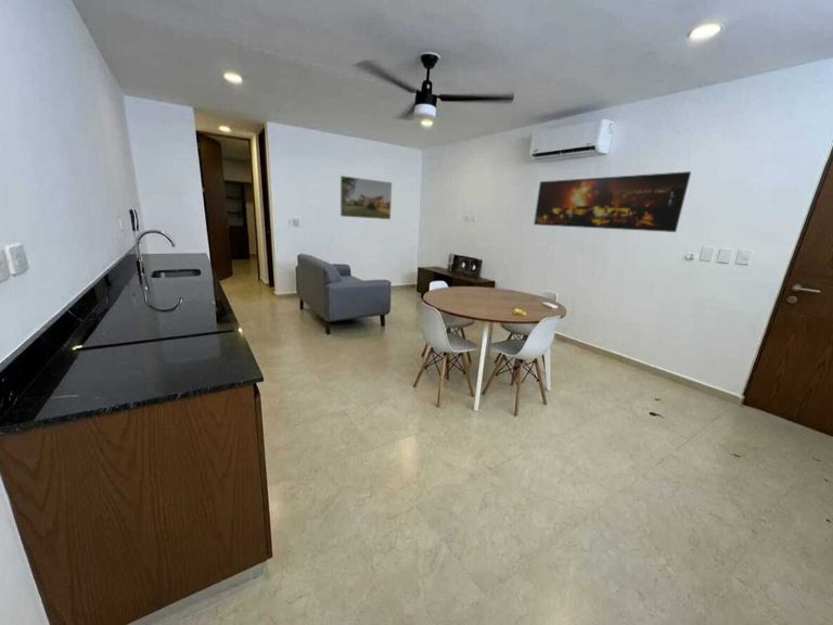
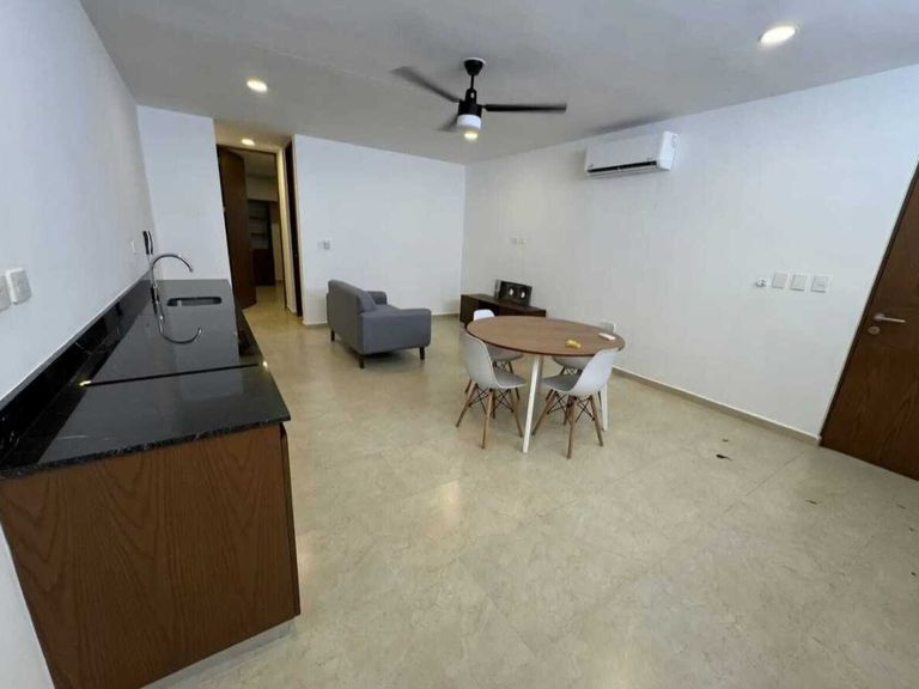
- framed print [533,170,692,233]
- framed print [339,175,393,220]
